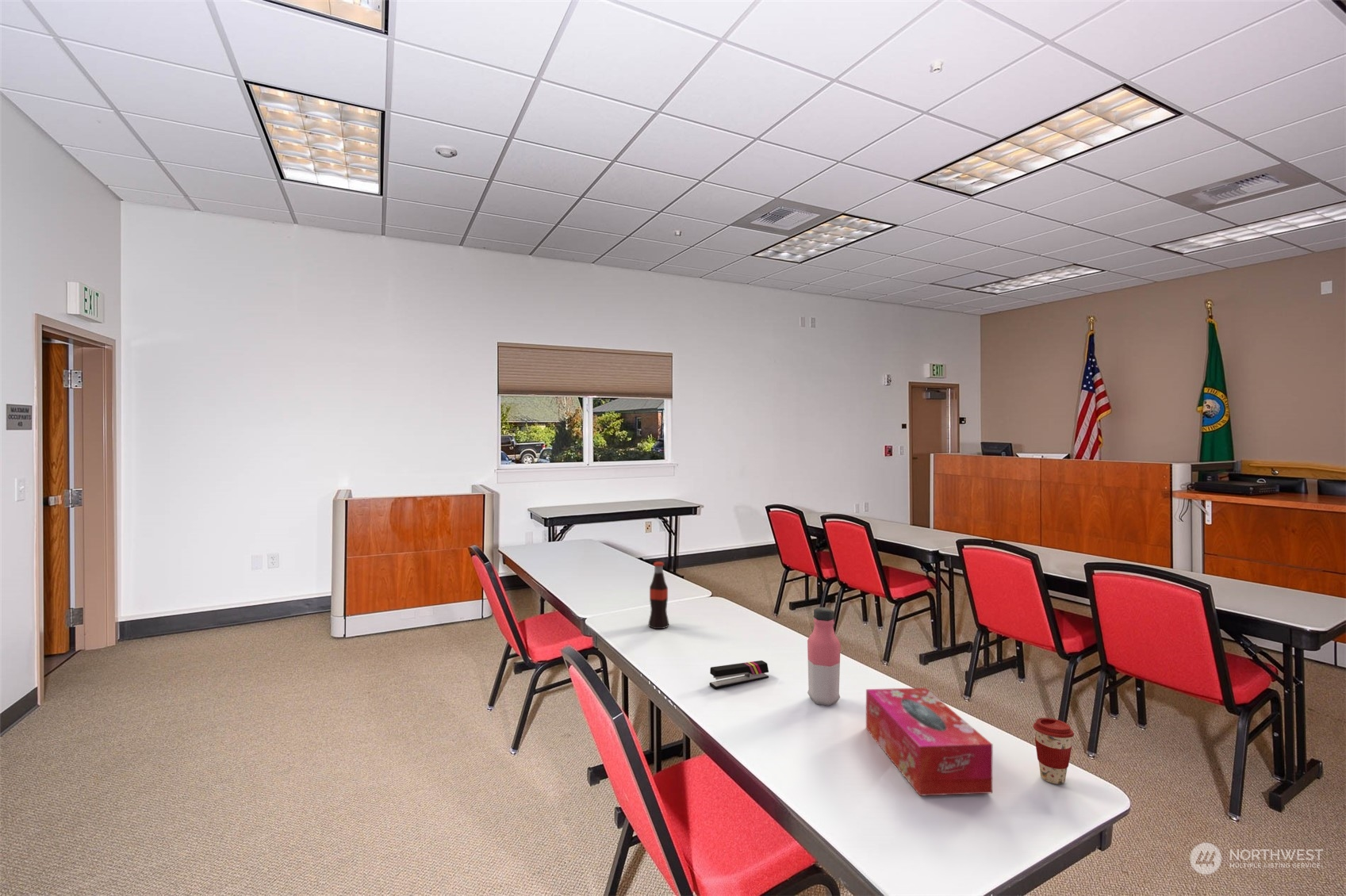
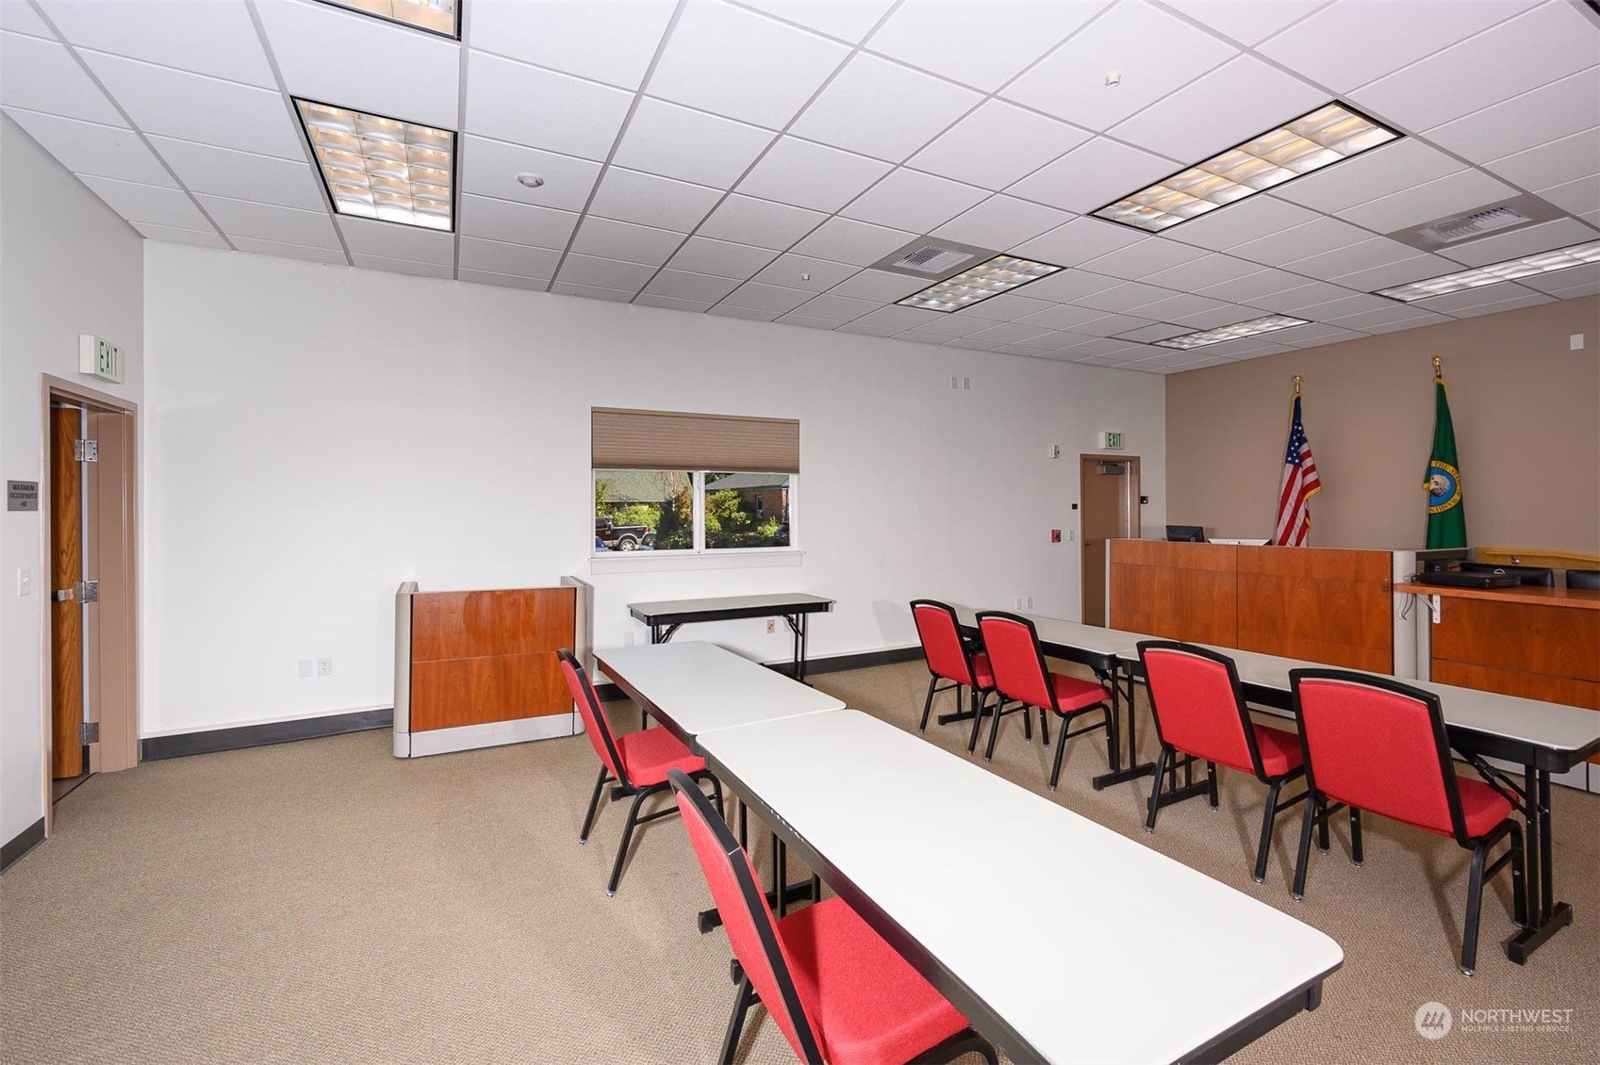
- tissue box [865,687,993,797]
- stapler [708,660,769,689]
- water bottle [807,607,842,706]
- bottle [648,561,669,630]
- coffee cup [1033,717,1075,785]
